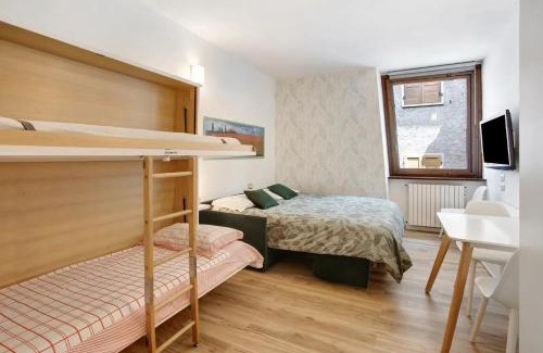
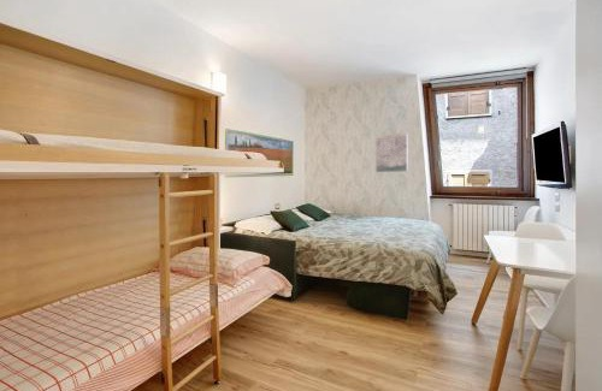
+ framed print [374,131,409,173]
